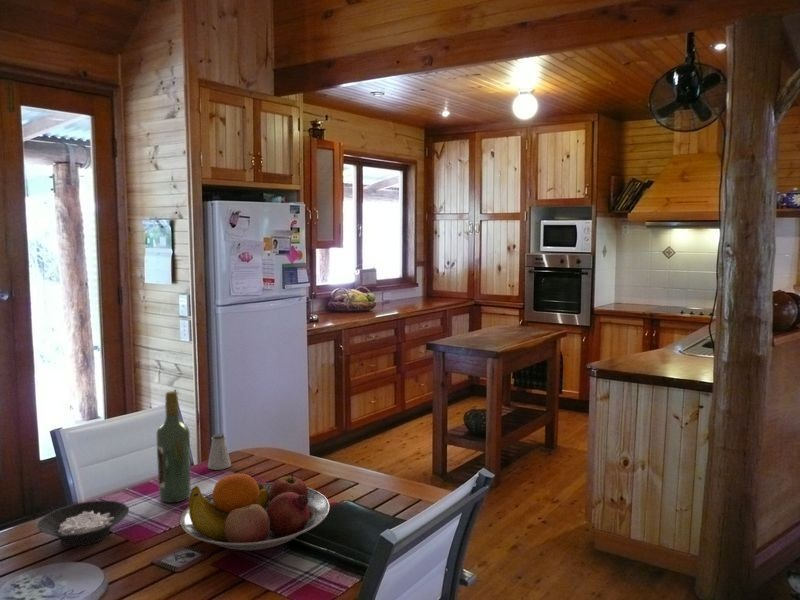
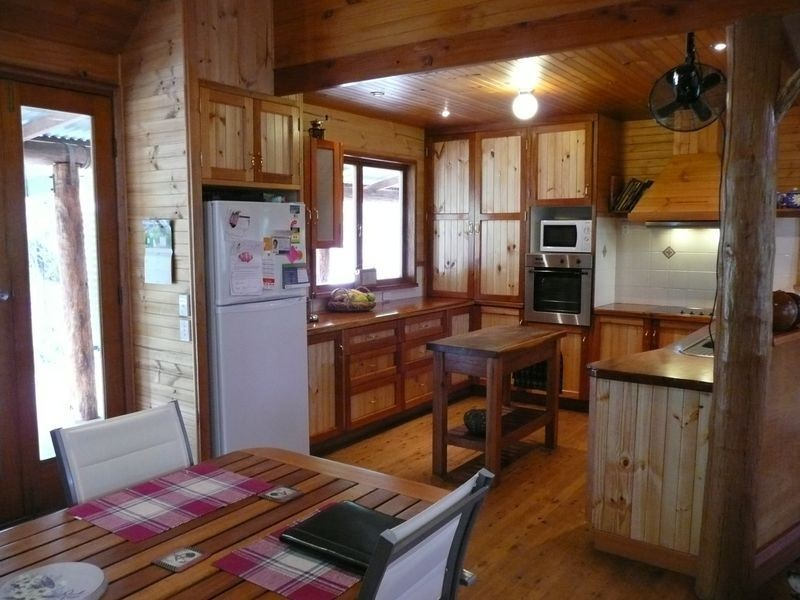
- fruit bowl [179,472,331,552]
- wine bottle [156,390,192,504]
- saltshaker [207,433,232,471]
- cereal bowl [36,499,130,547]
